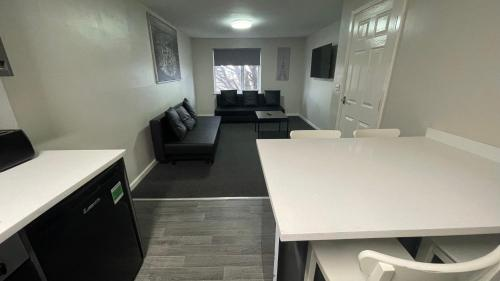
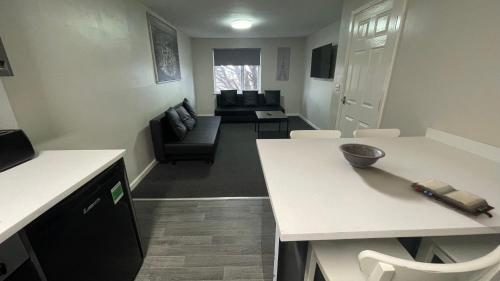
+ hardback book [410,178,496,219]
+ decorative bowl [338,142,386,169]
